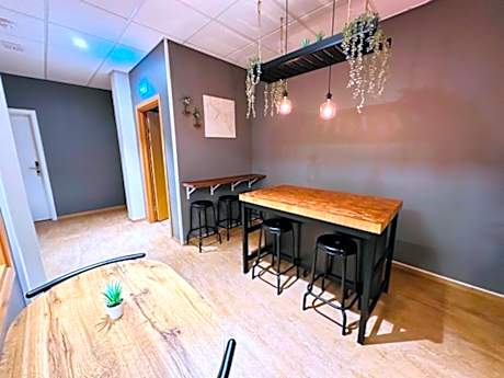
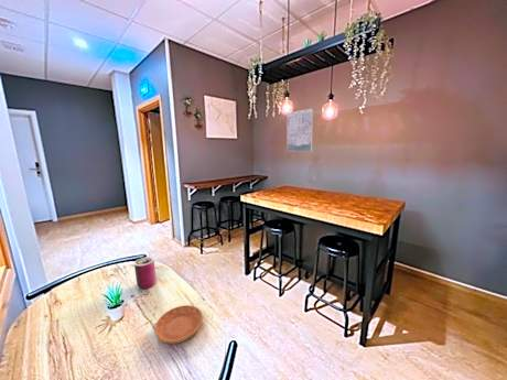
+ saucer [153,304,204,345]
+ can [133,256,158,290]
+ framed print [285,108,314,152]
